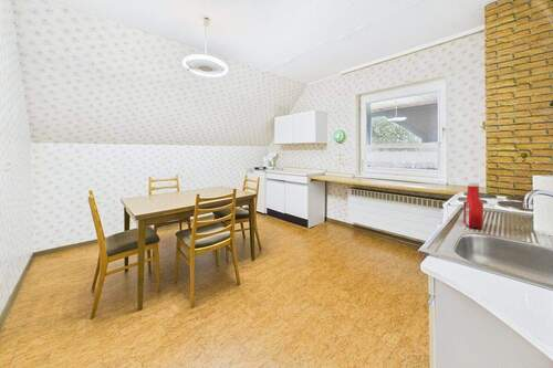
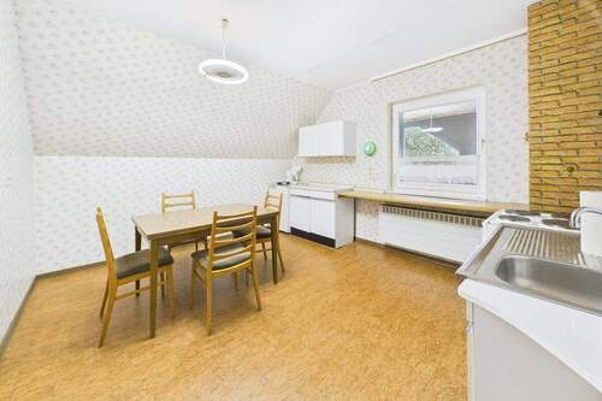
- soap bottle [462,182,484,229]
